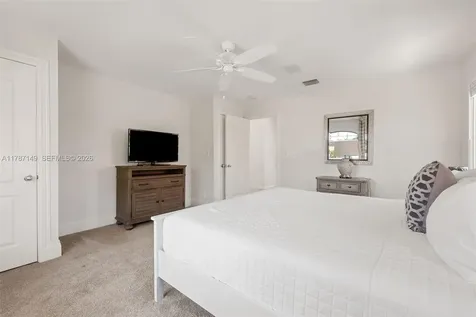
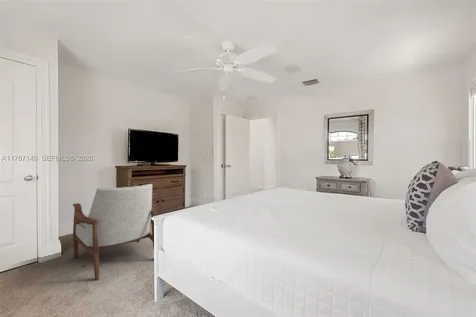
+ armchair [72,183,158,281]
